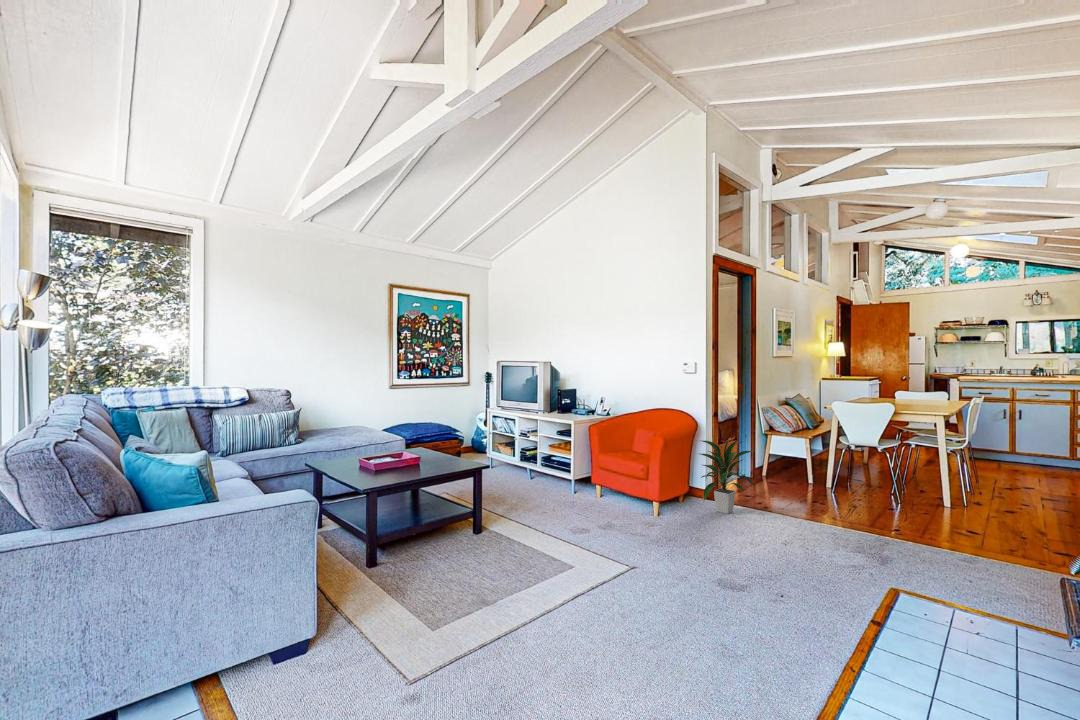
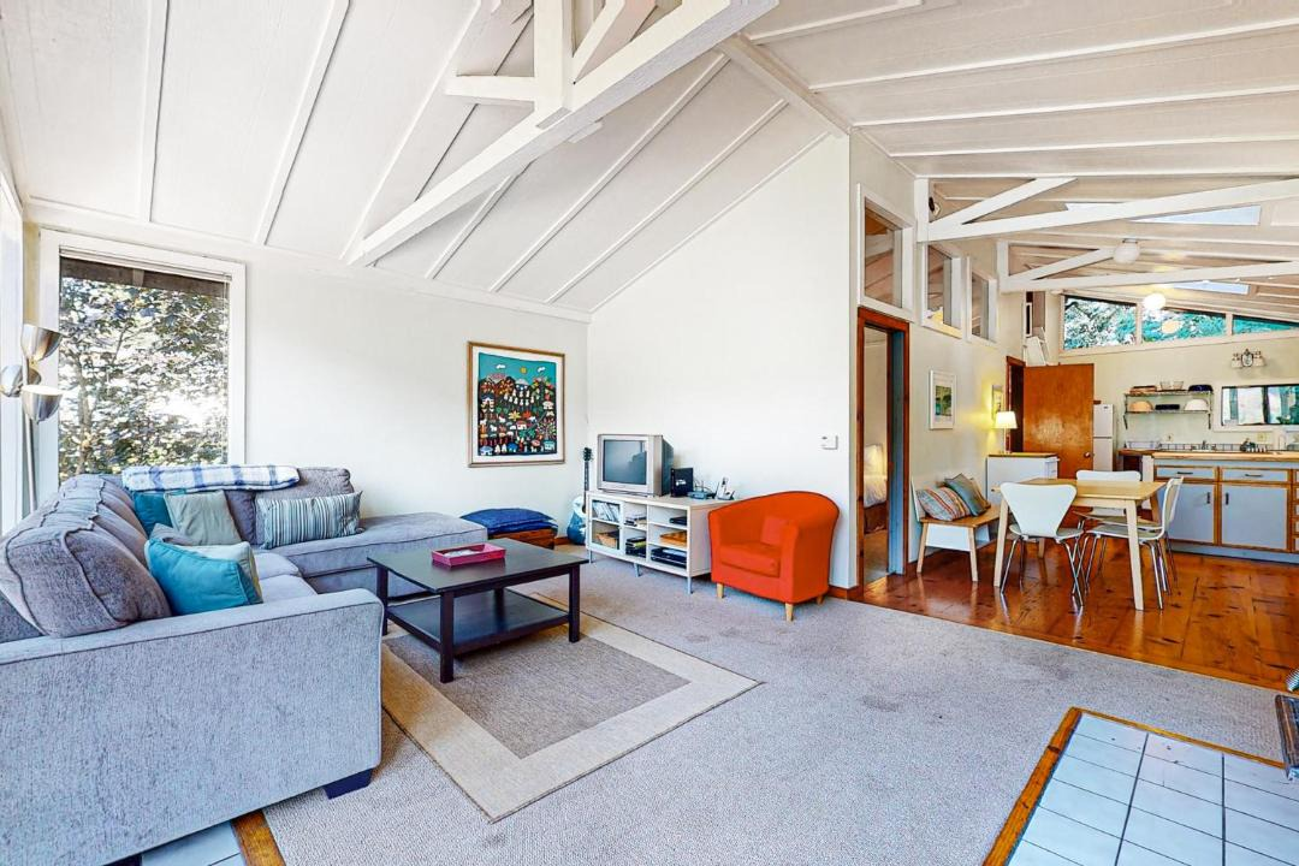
- indoor plant [694,437,756,515]
